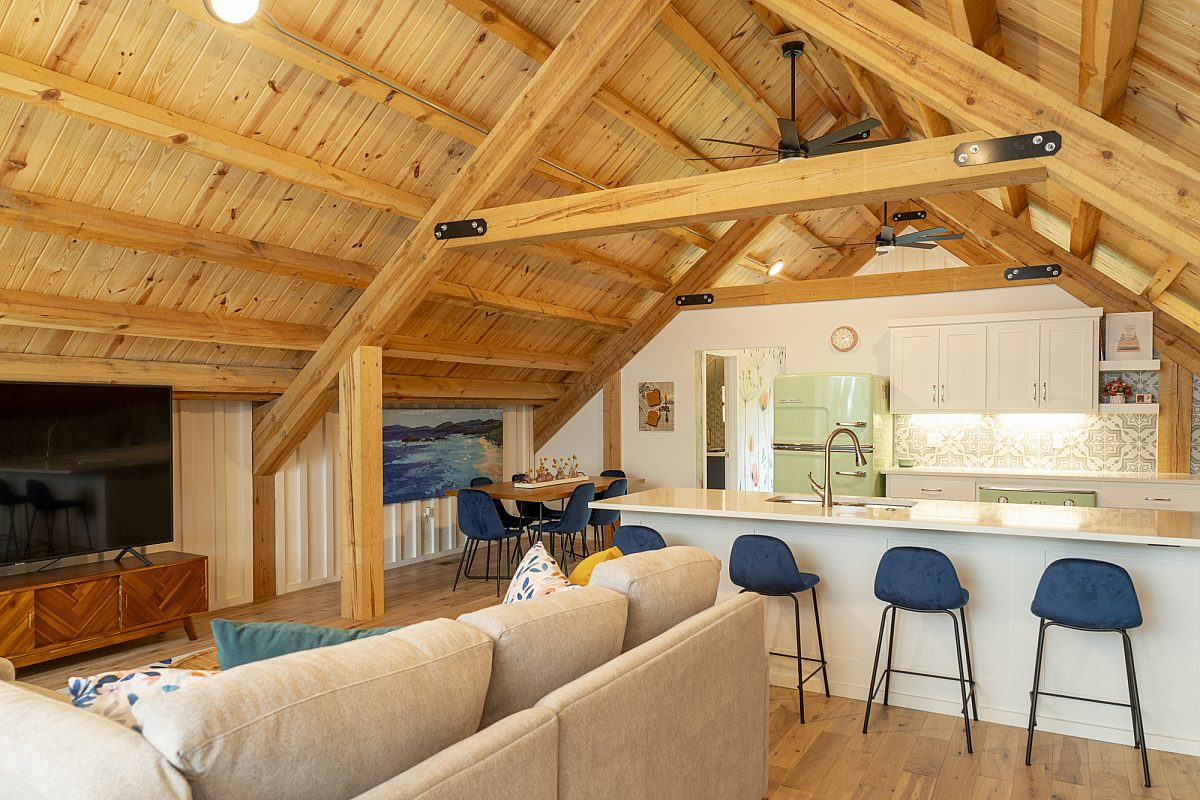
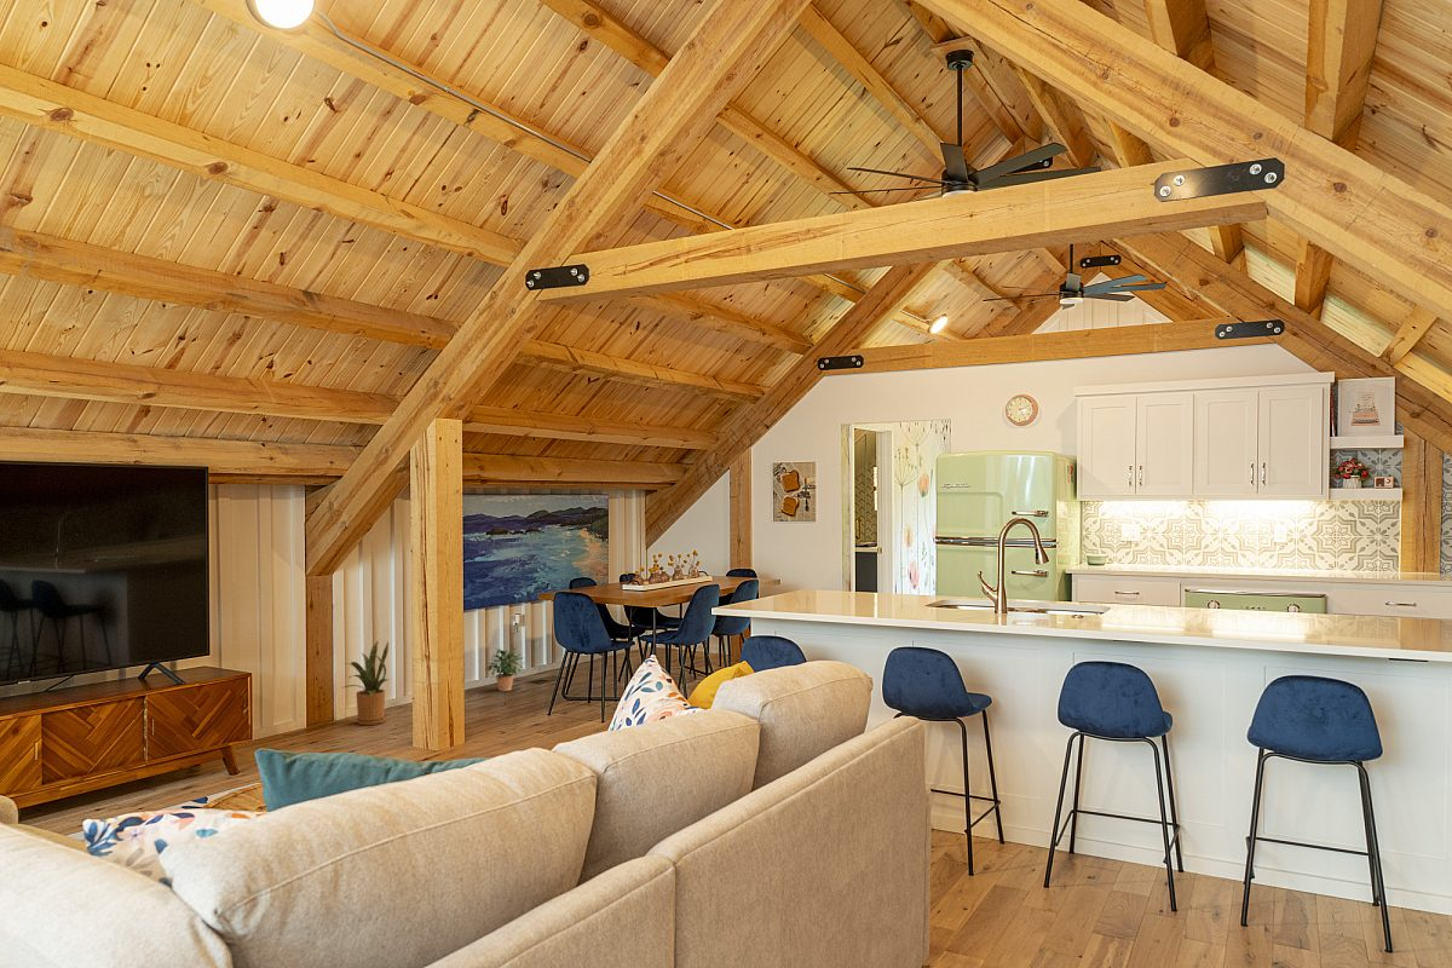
+ house plant [341,640,391,726]
+ potted plant [484,647,525,692]
